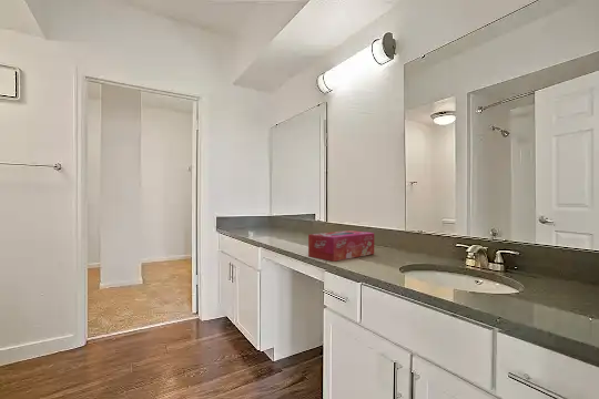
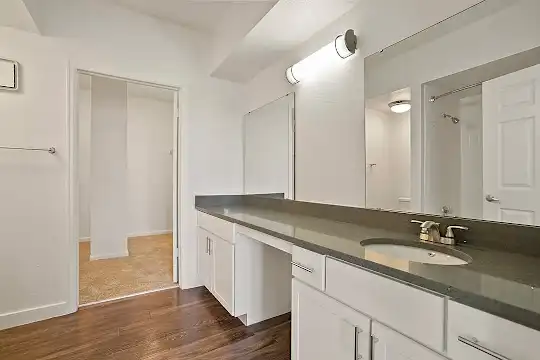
- tissue box [307,229,375,263]
